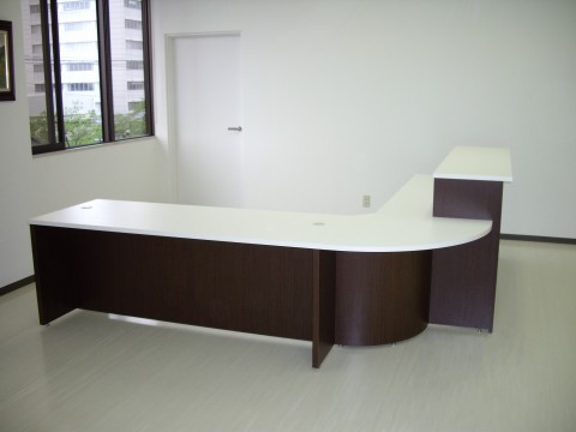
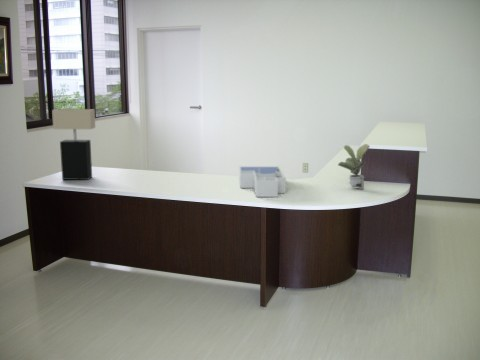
+ potted plant [337,143,371,191]
+ table lamp [51,108,96,181]
+ desk organizer [238,165,287,198]
